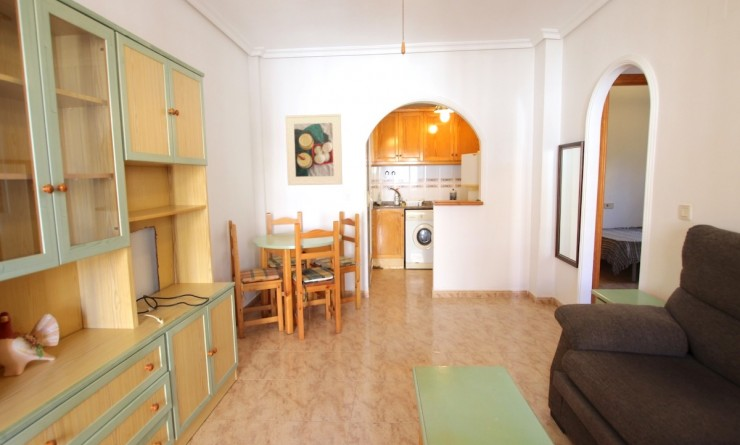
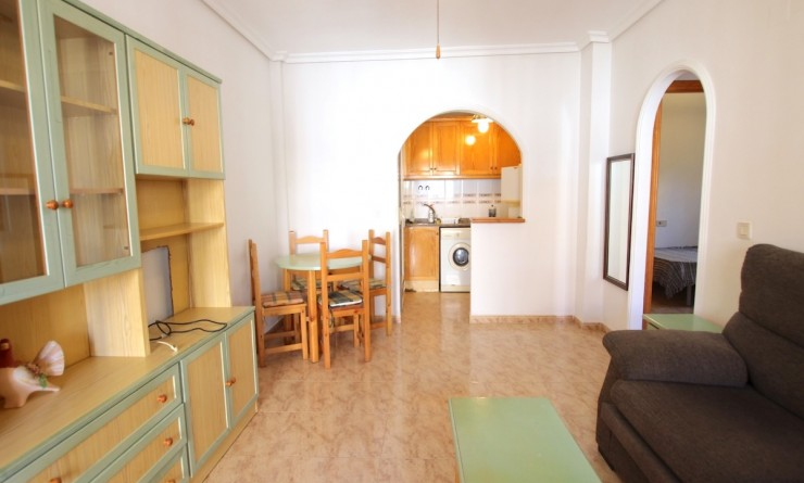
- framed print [284,113,343,186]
